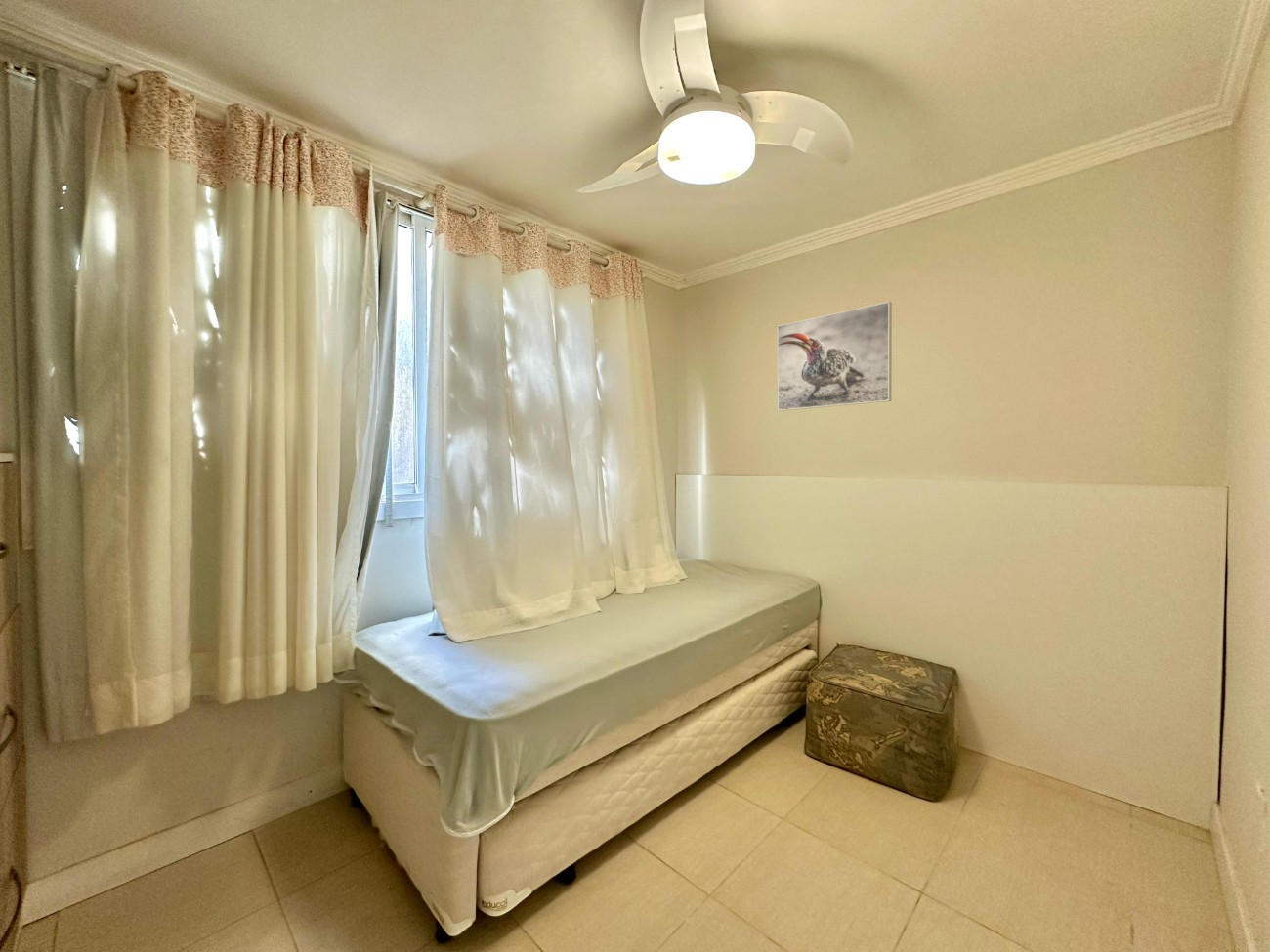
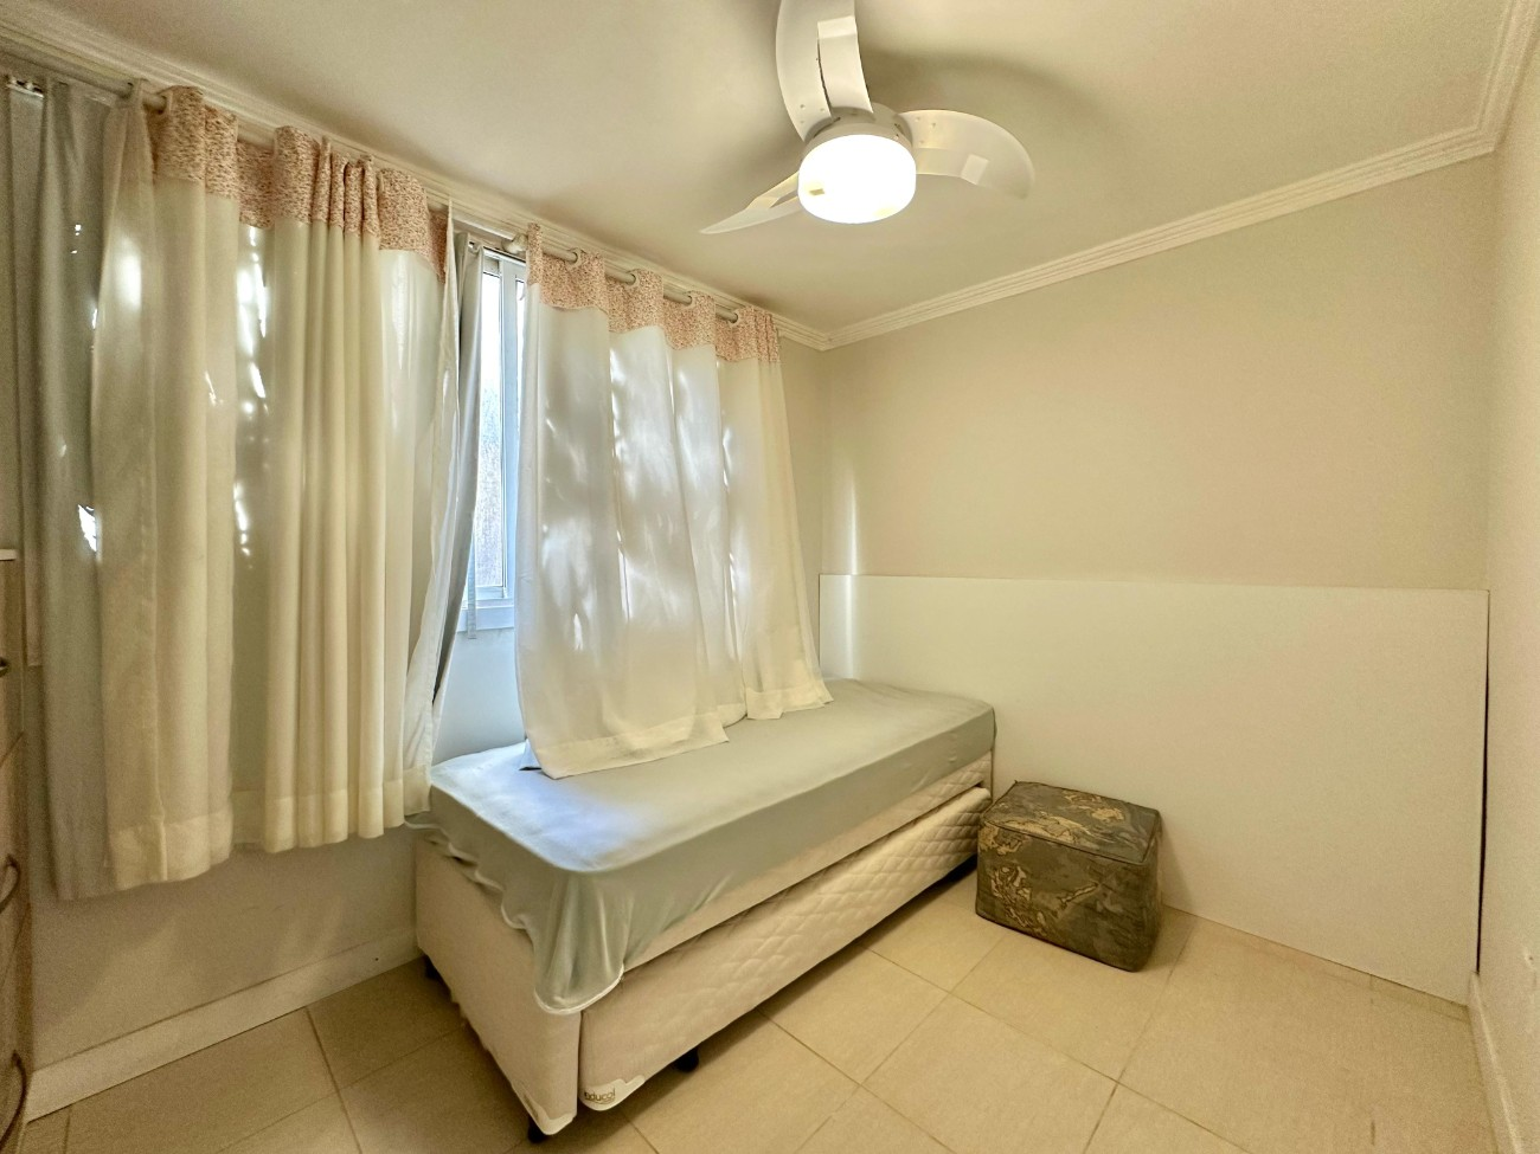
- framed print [777,301,893,412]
